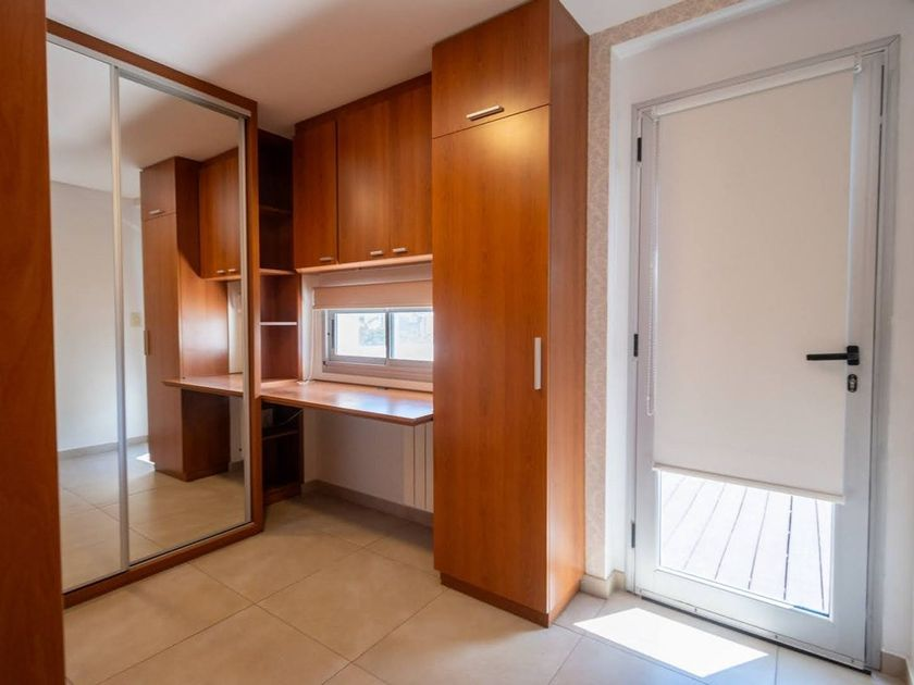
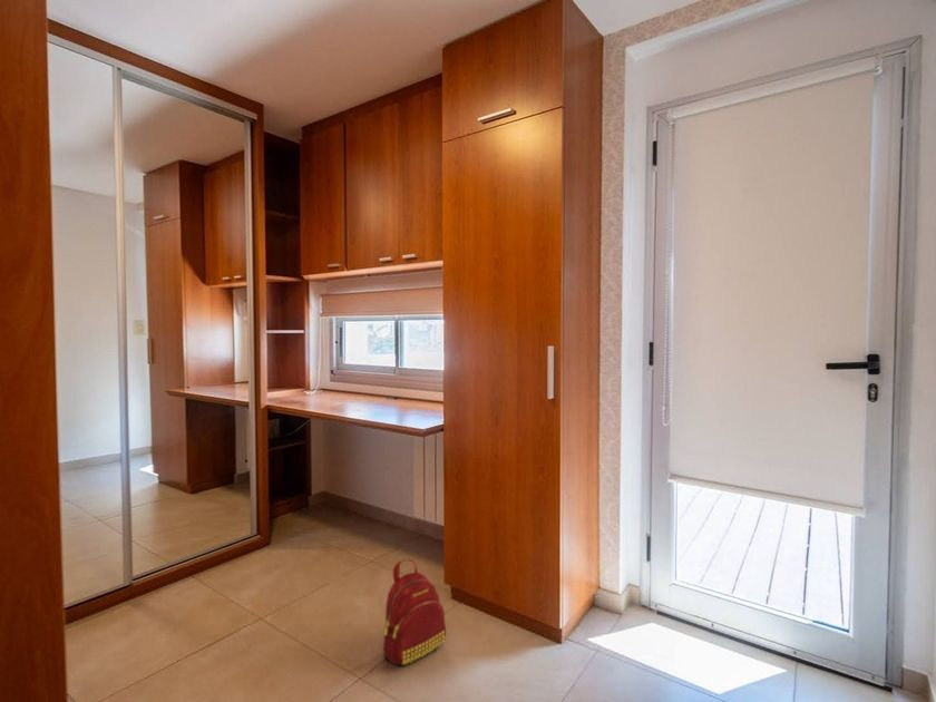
+ backpack [382,558,447,667]
